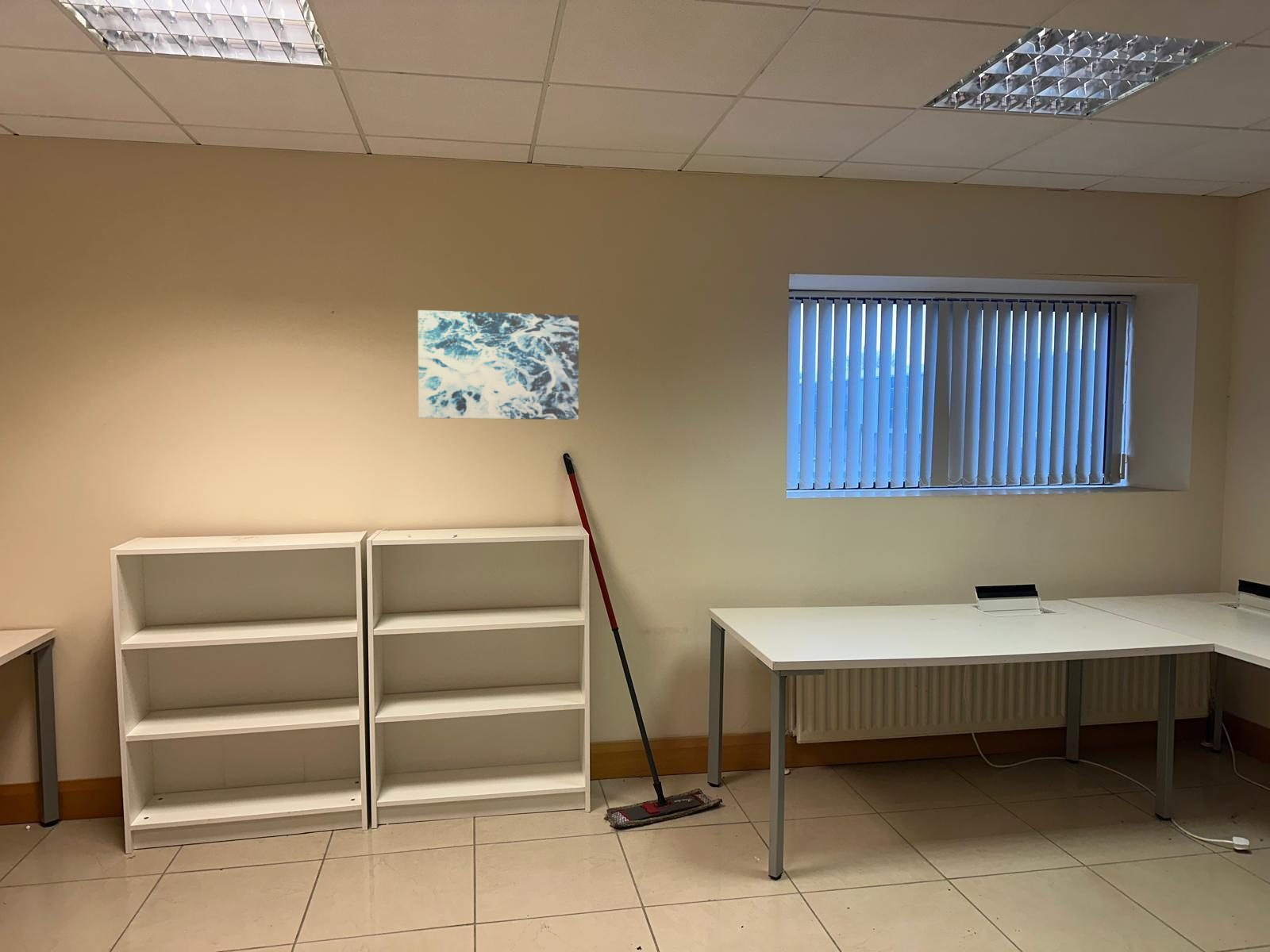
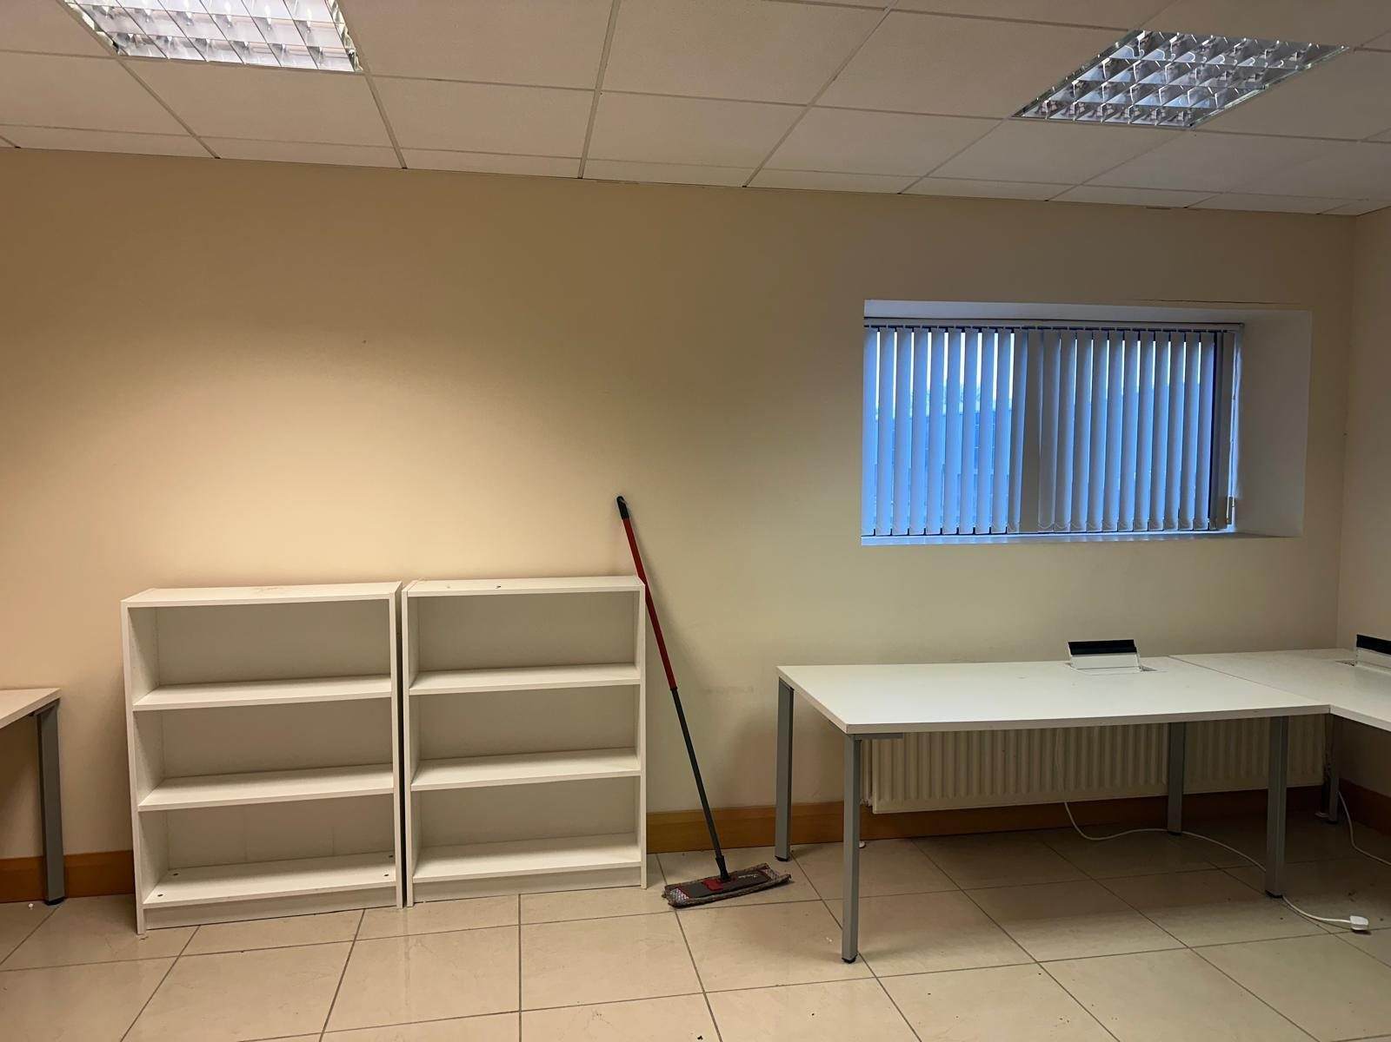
- wall art [418,309,579,420]
